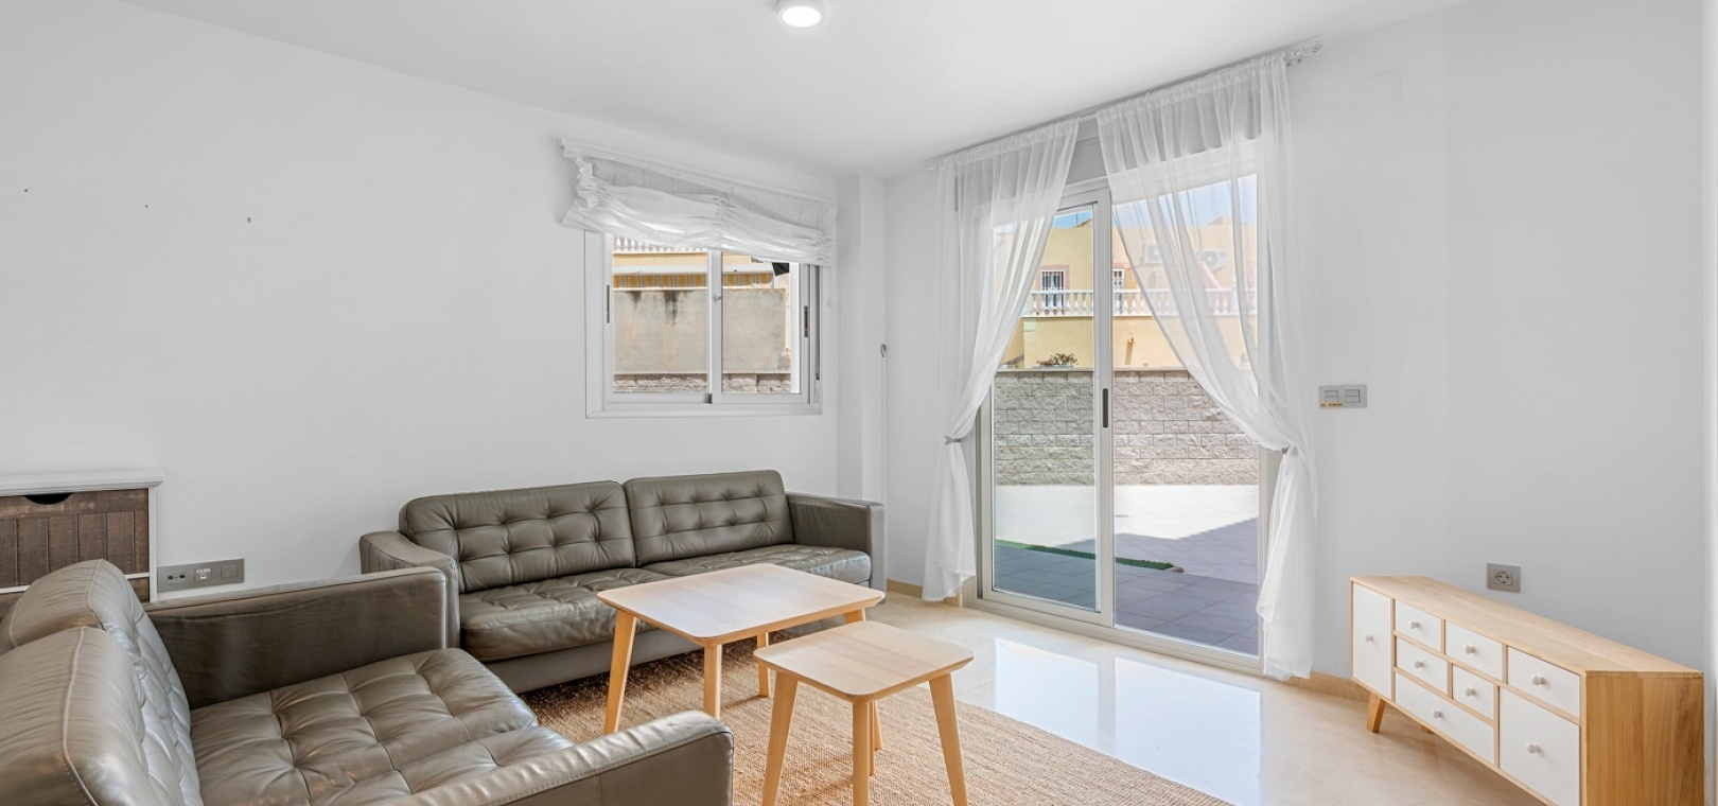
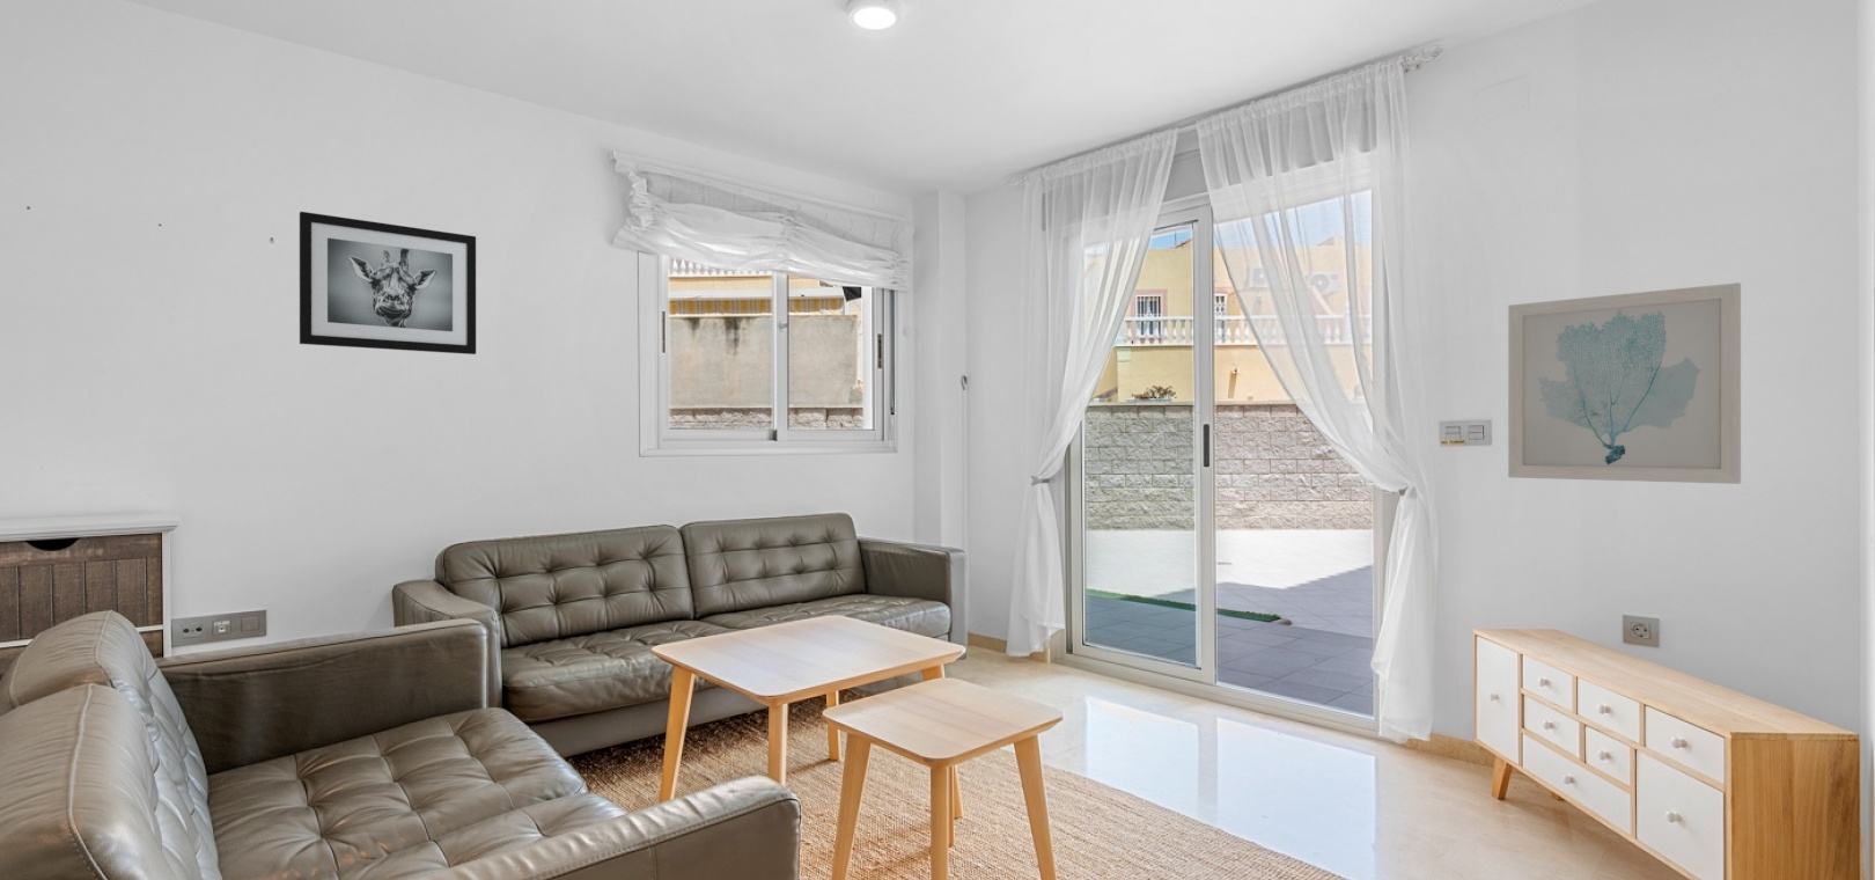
+ wall art [299,210,477,355]
+ wall art [1507,281,1742,485]
